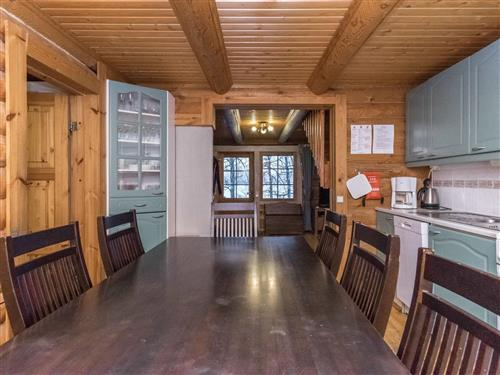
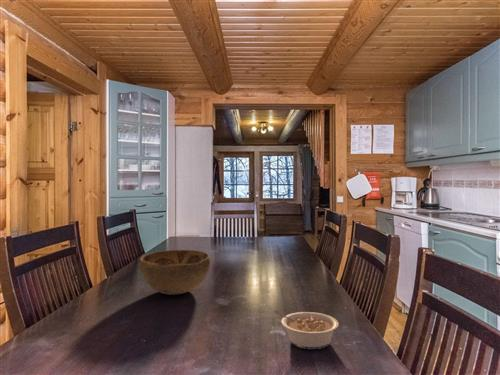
+ decorative bowl [138,249,212,296]
+ legume [273,309,340,350]
